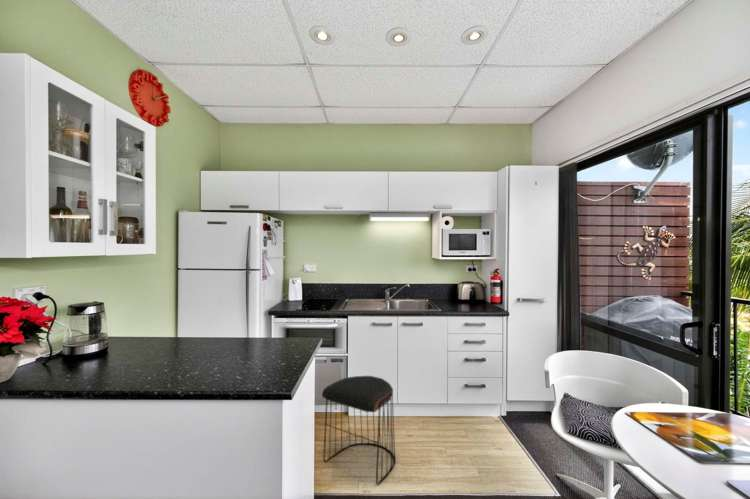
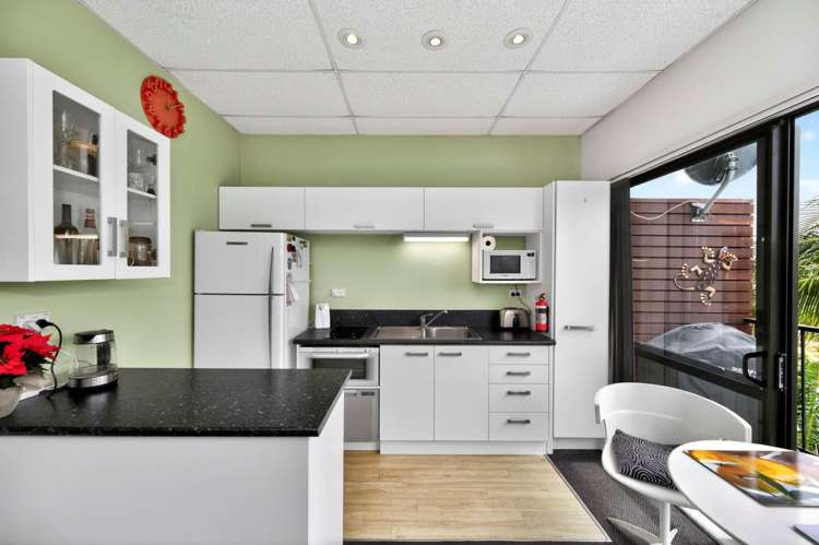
- stool [321,375,397,486]
